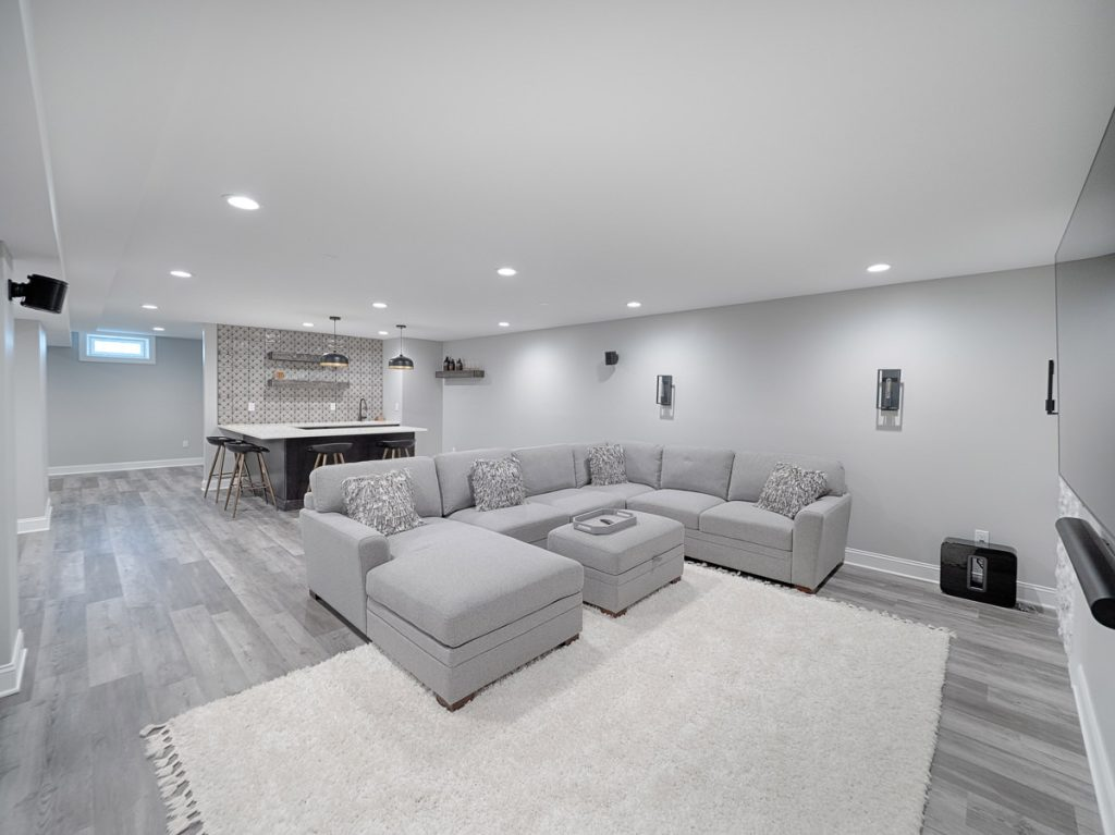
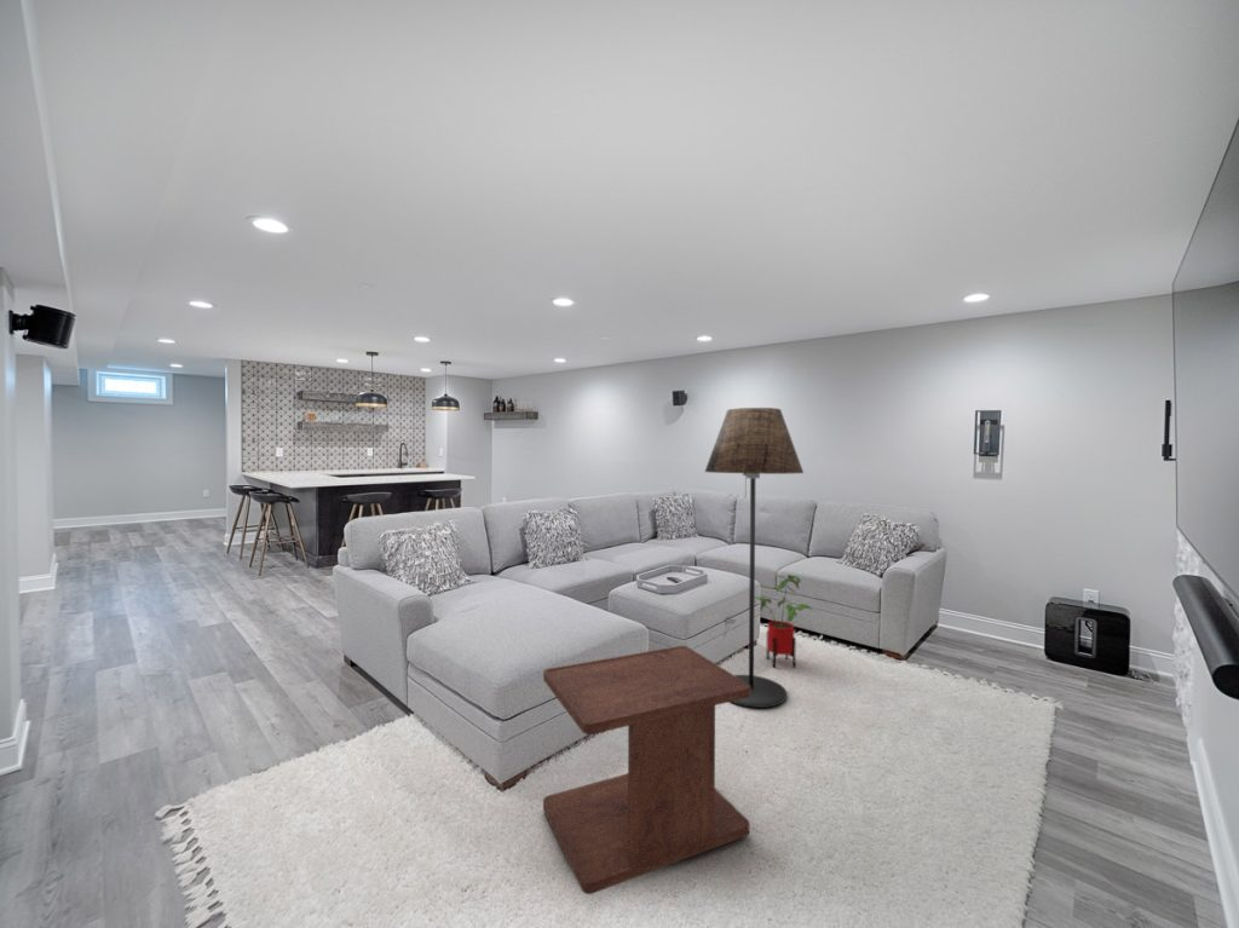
+ side table [542,645,751,895]
+ floor lamp [704,407,805,709]
+ house plant [755,573,813,669]
